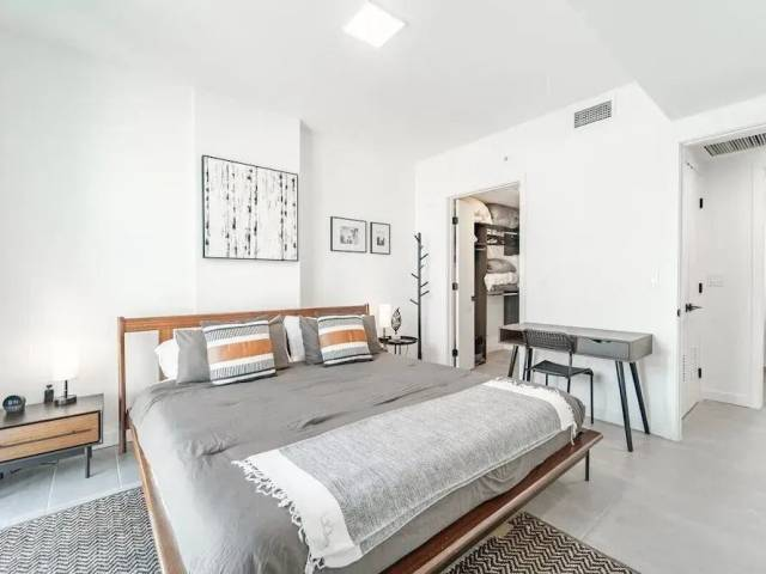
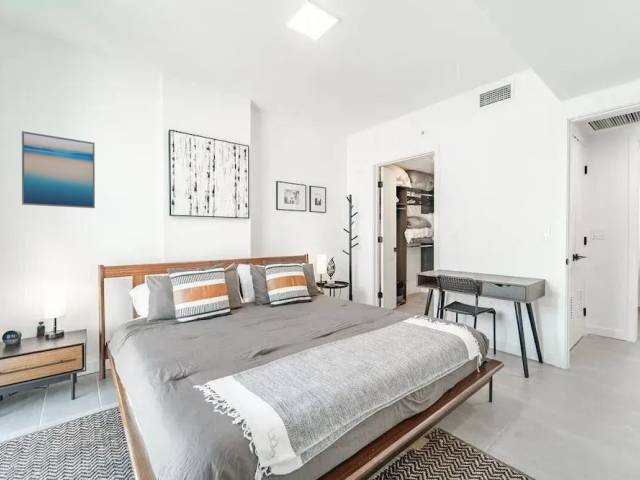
+ wall art [21,130,96,209]
